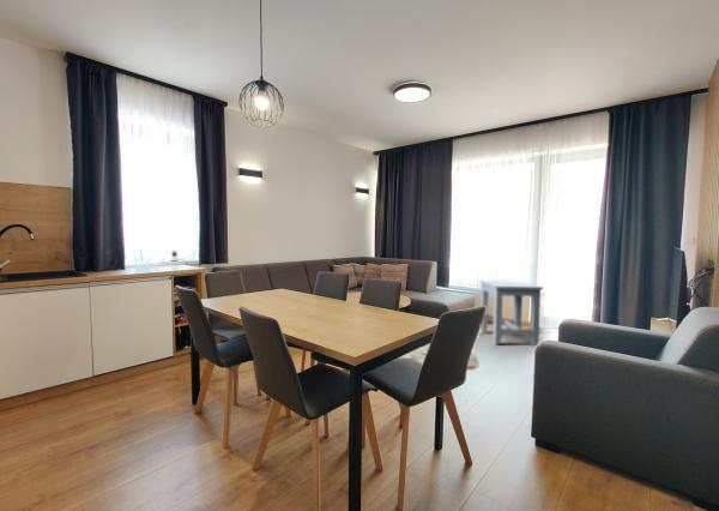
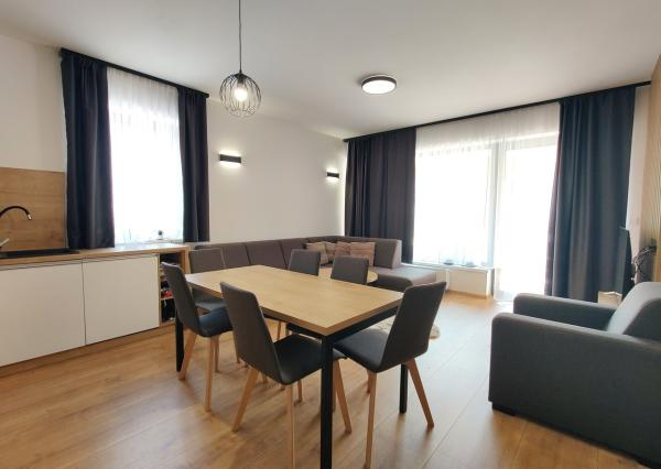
- side table [479,279,544,347]
